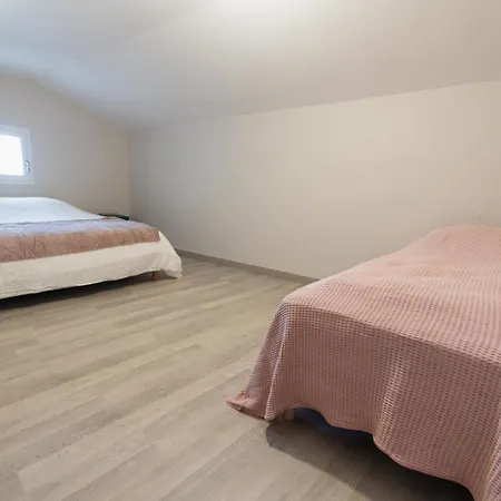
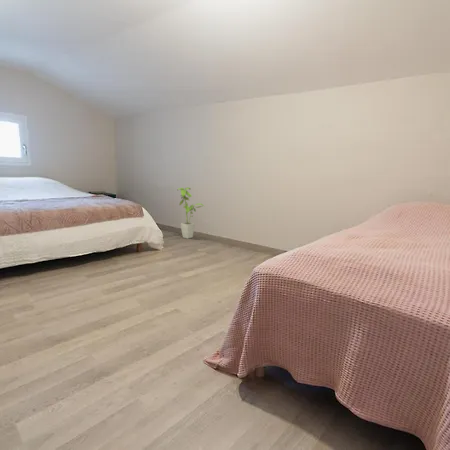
+ house plant [177,187,205,240]
